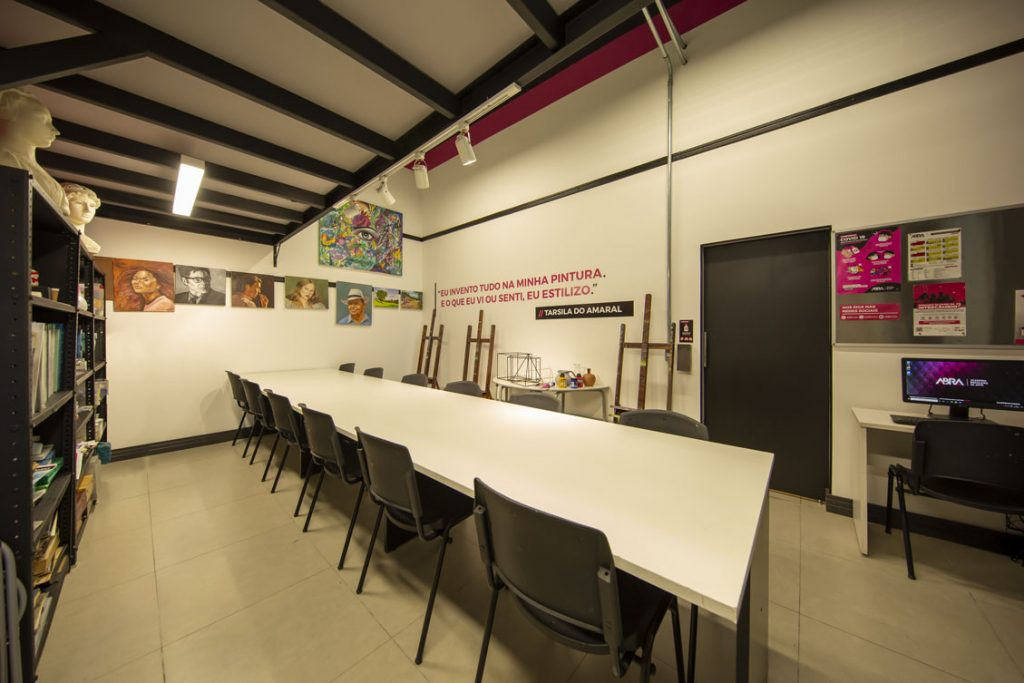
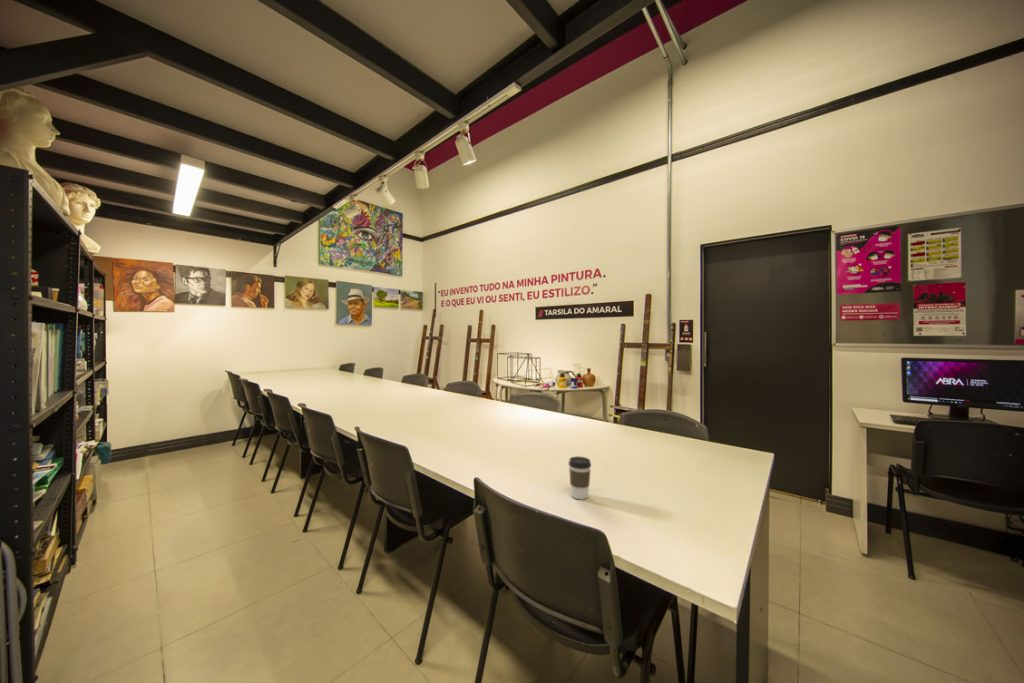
+ coffee cup [568,455,592,501]
